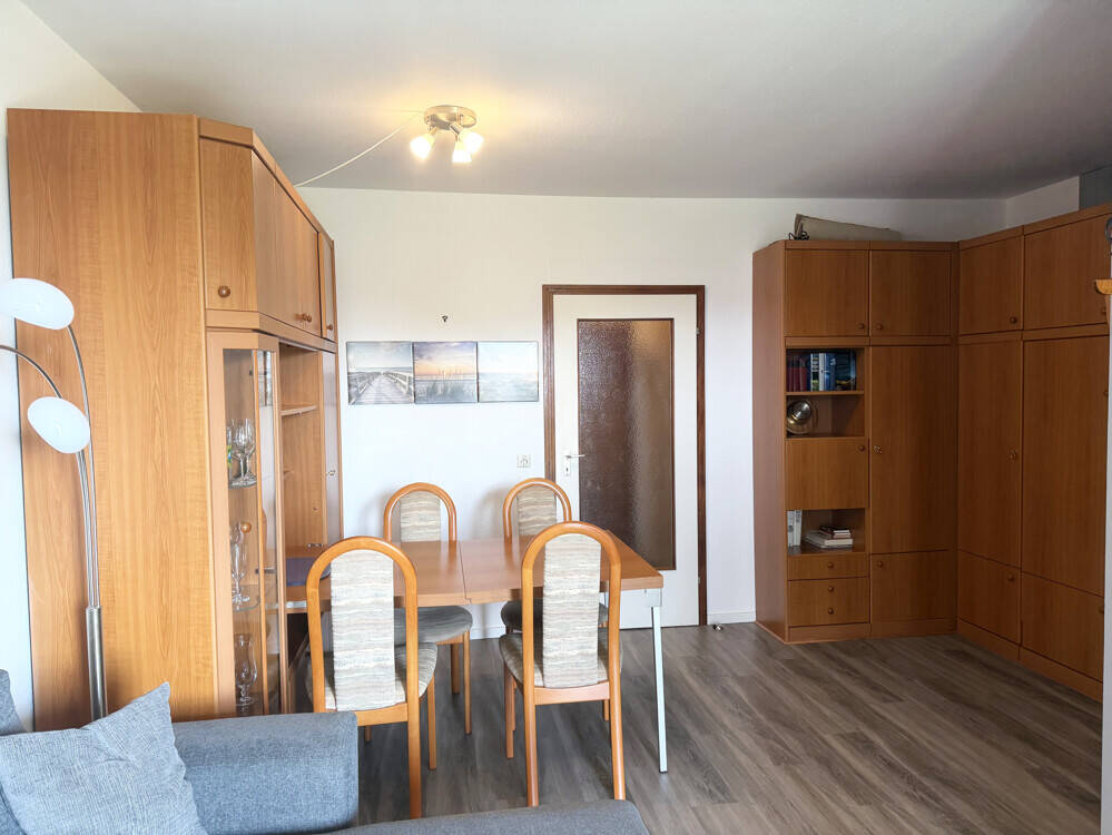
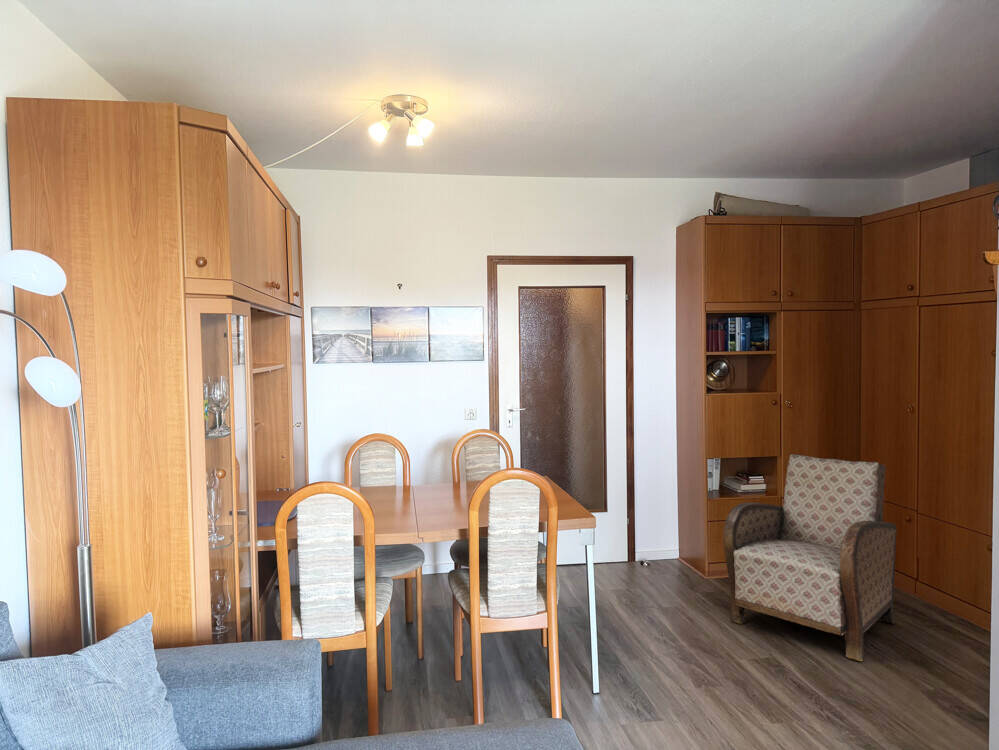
+ armchair [722,453,898,662]
